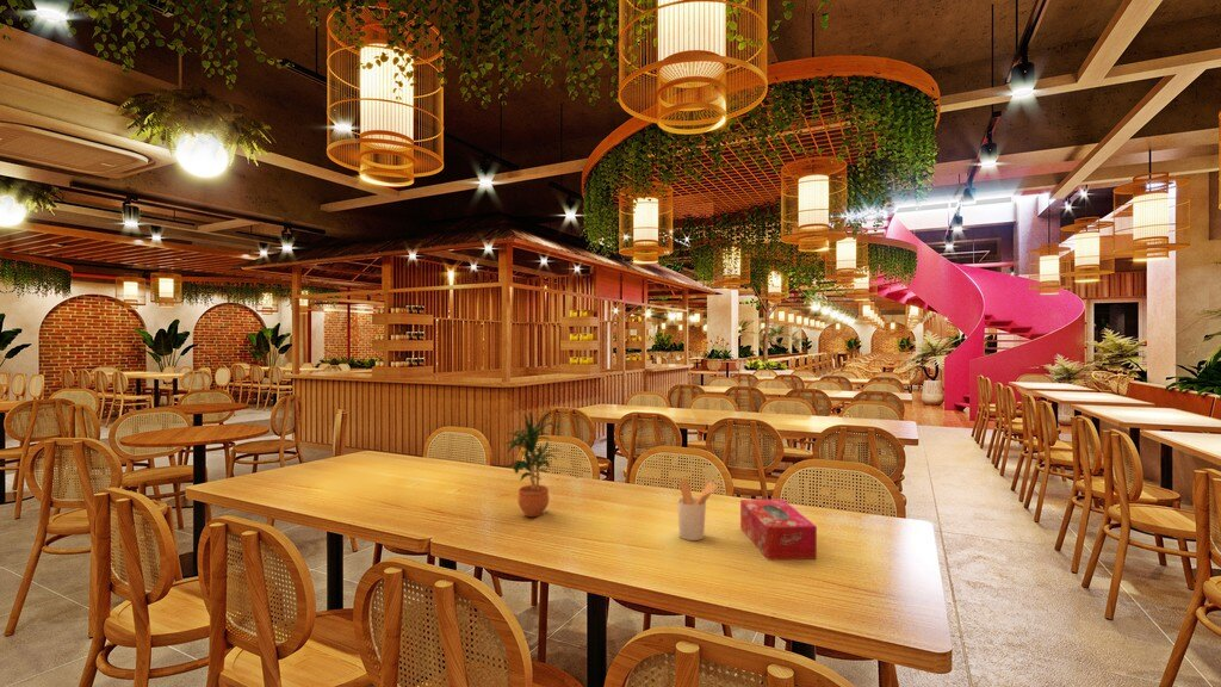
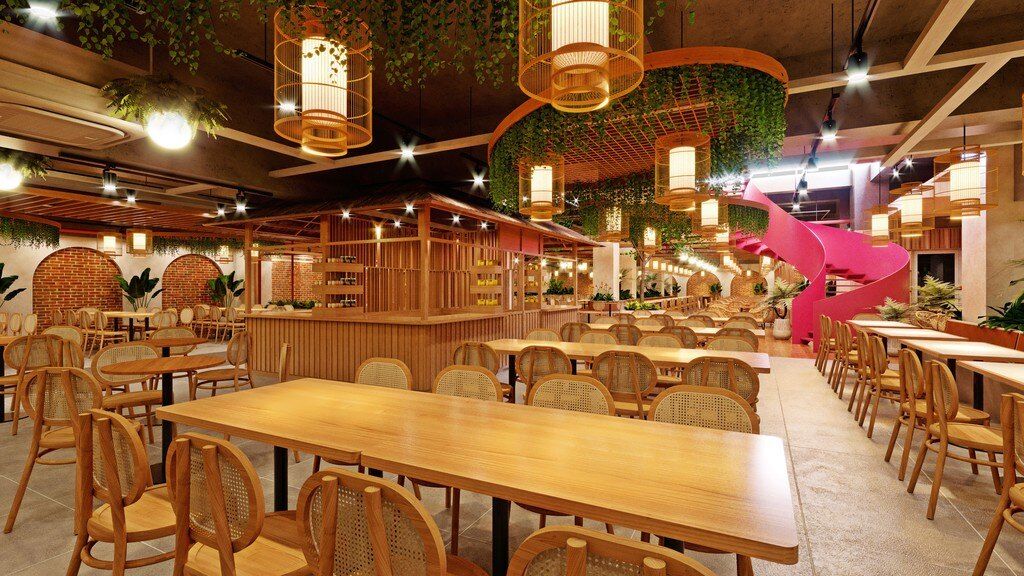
- tissue box [739,499,818,561]
- potted plant [503,410,562,518]
- utensil holder [676,478,719,541]
